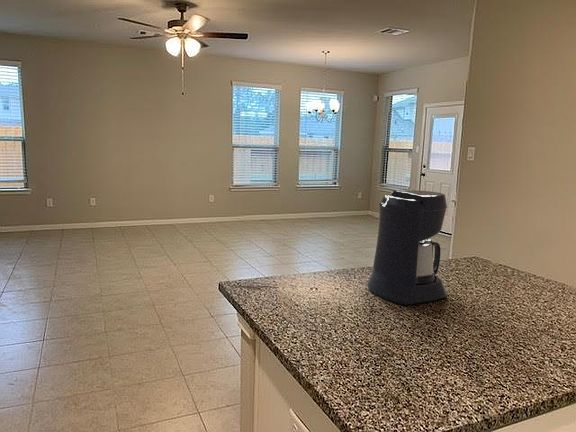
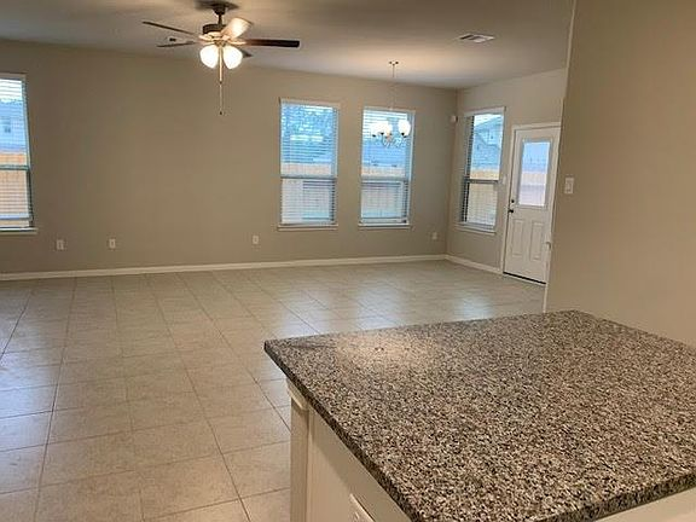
- coffee maker [366,189,448,306]
